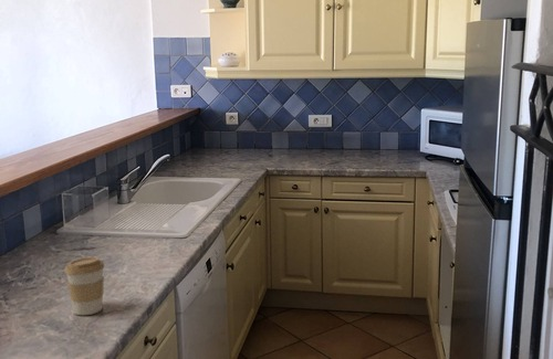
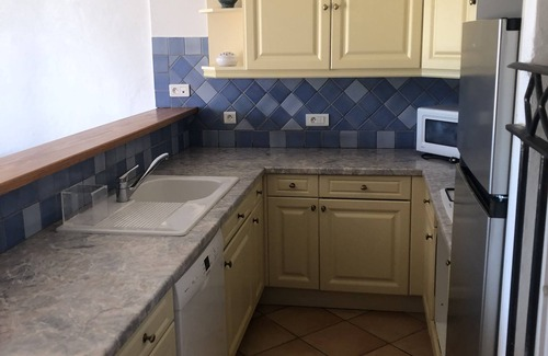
- coffee cup [63,256,105,316]
